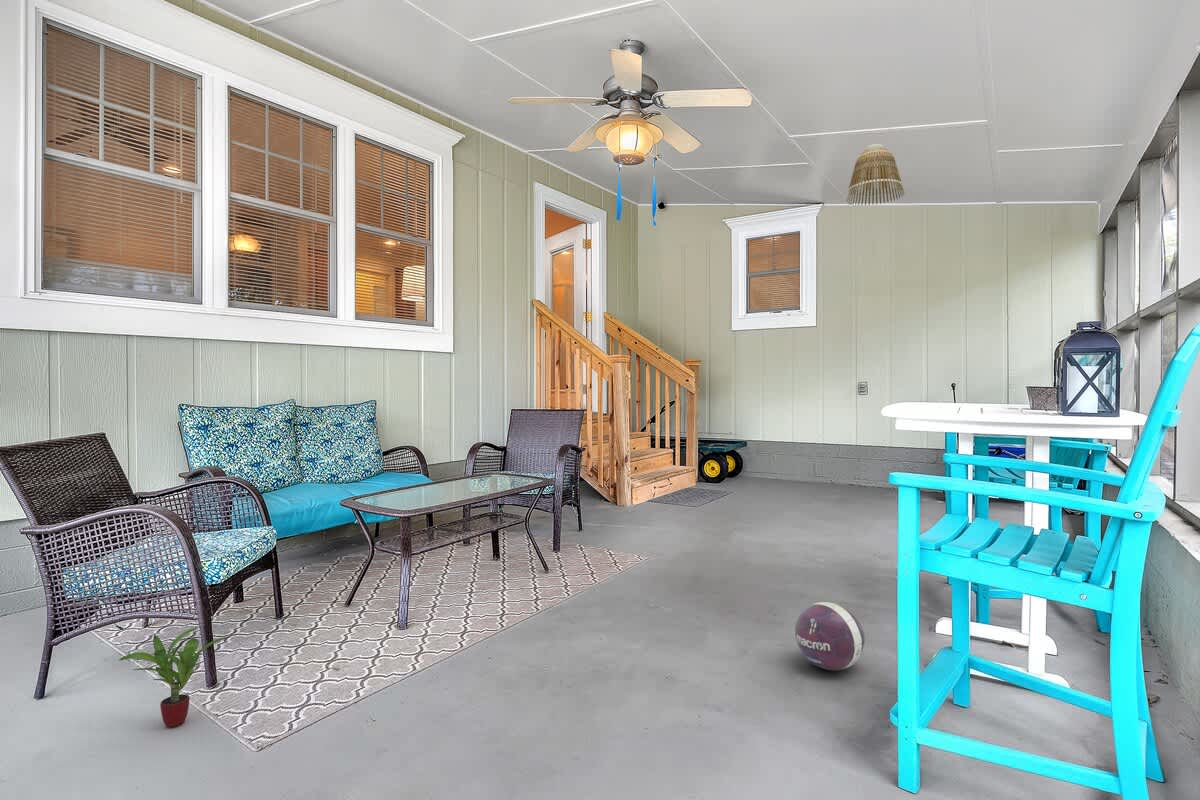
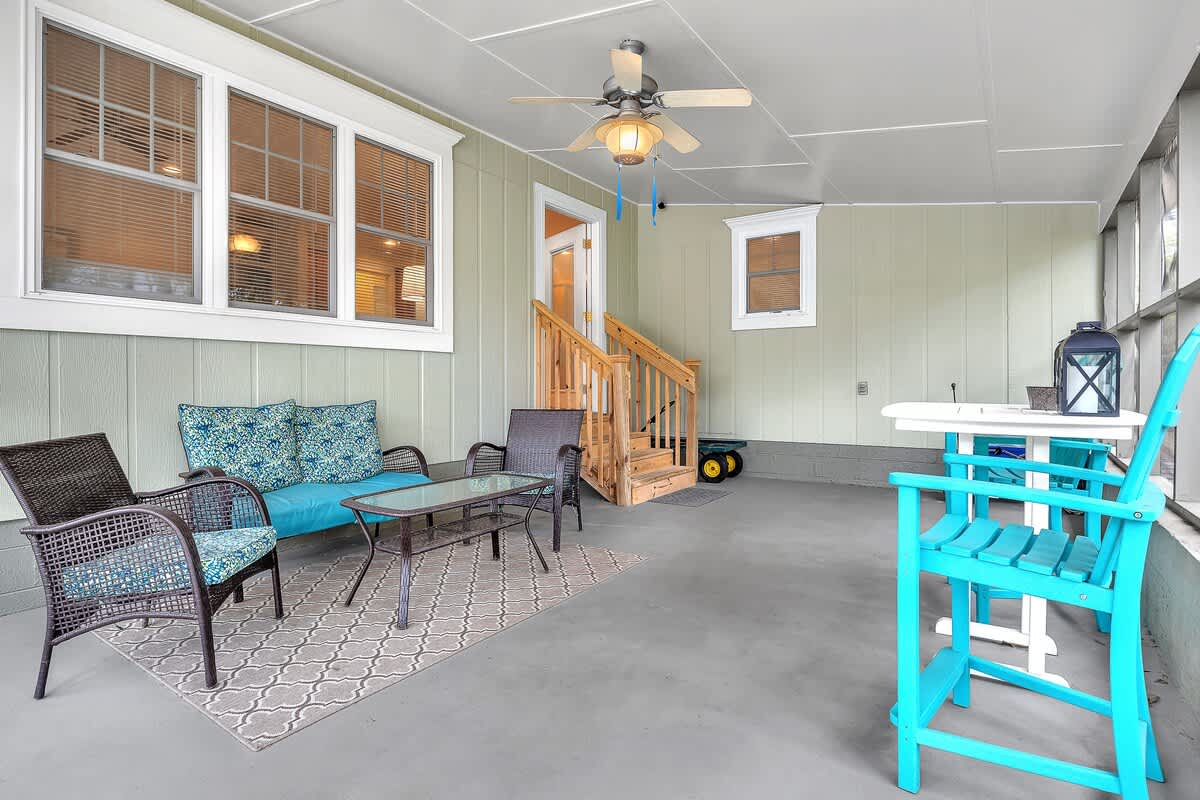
- ball [794,601,866,672]
- potted plant [117,624,231,728]
- lamp shade [845,143,906,206]
